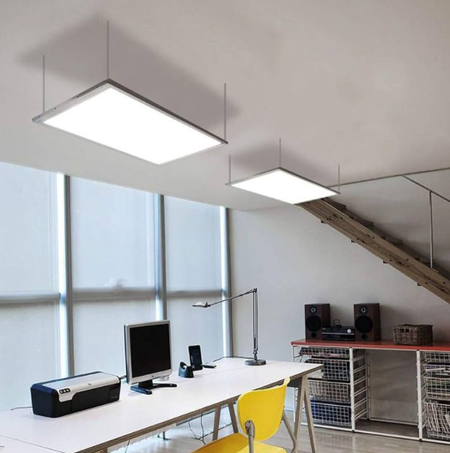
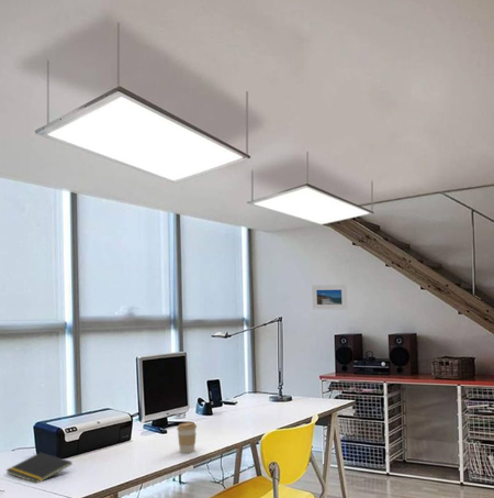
+ coffee cup [176,421,198,454]
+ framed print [311,284,348,311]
+ notepad [4,452,74,484]
